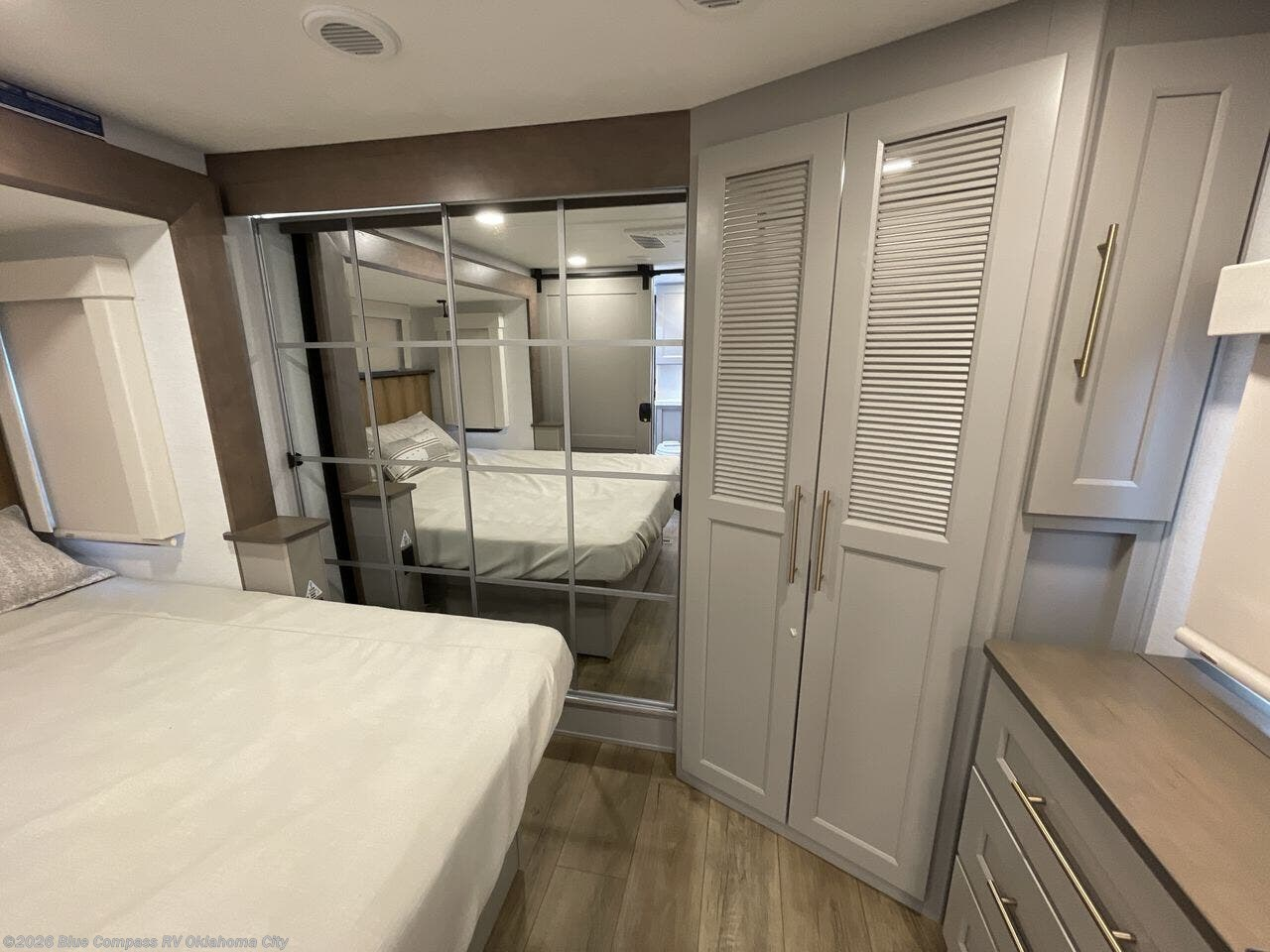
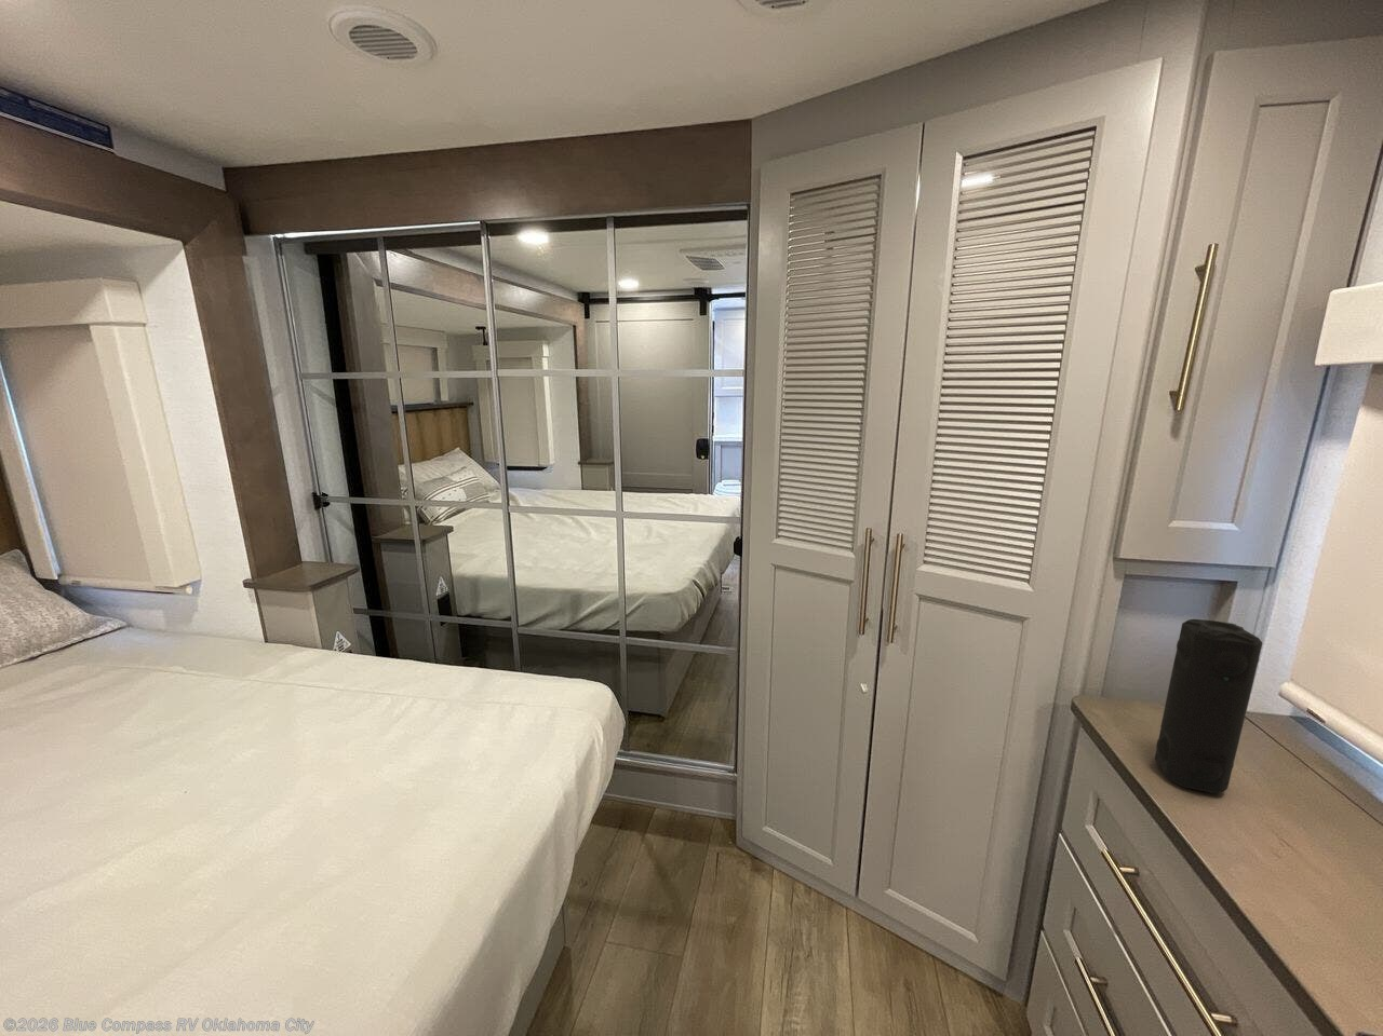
+ speaker [1154,618,1263,794]
